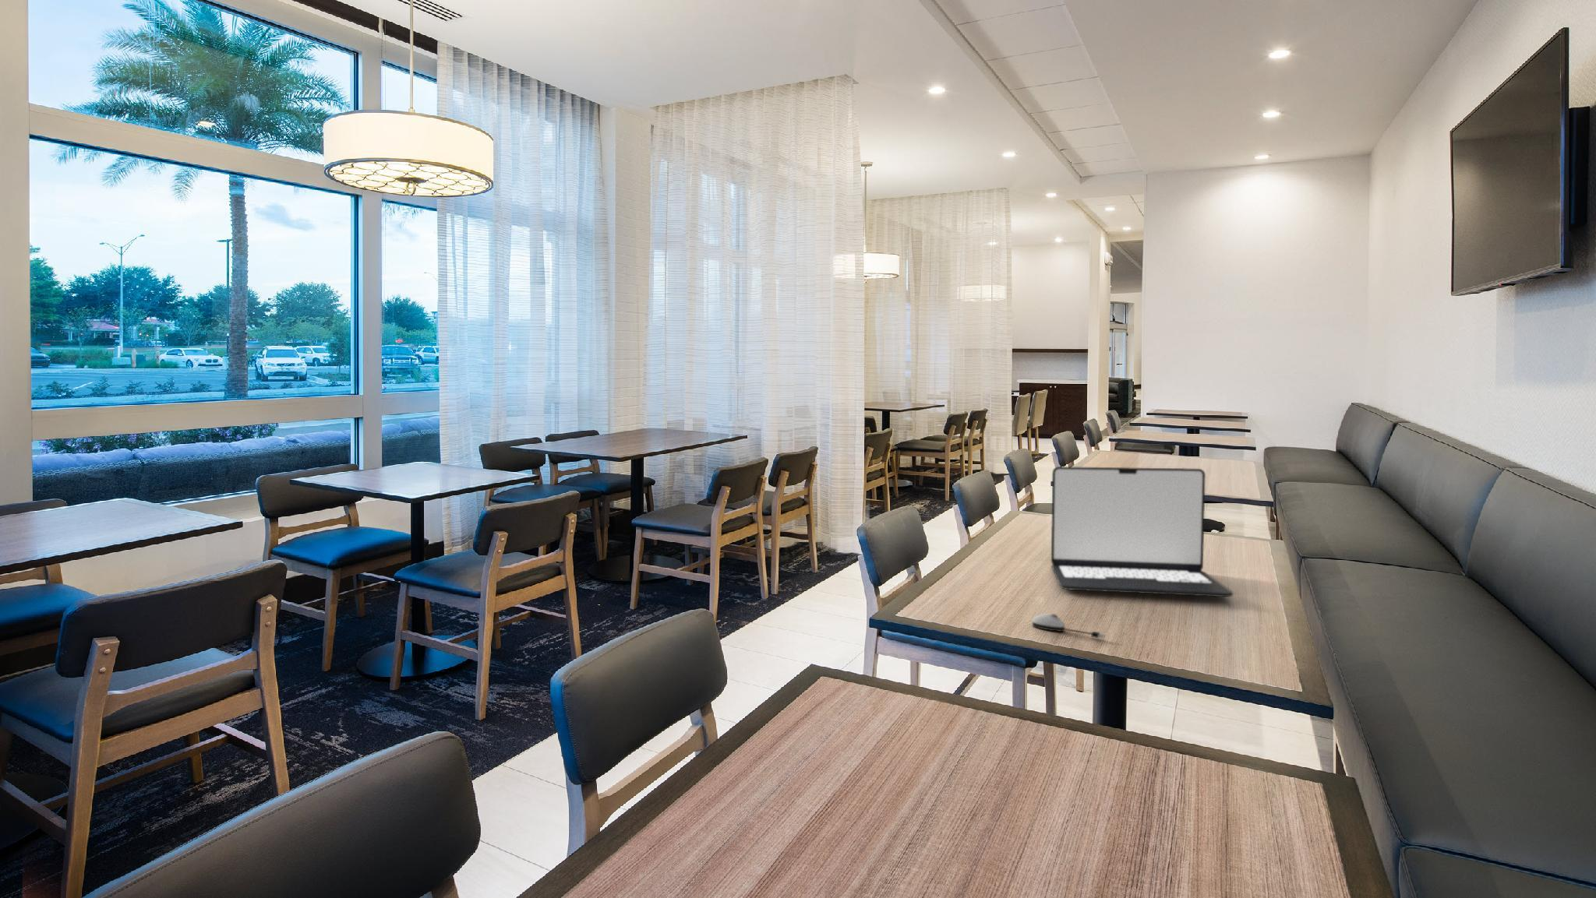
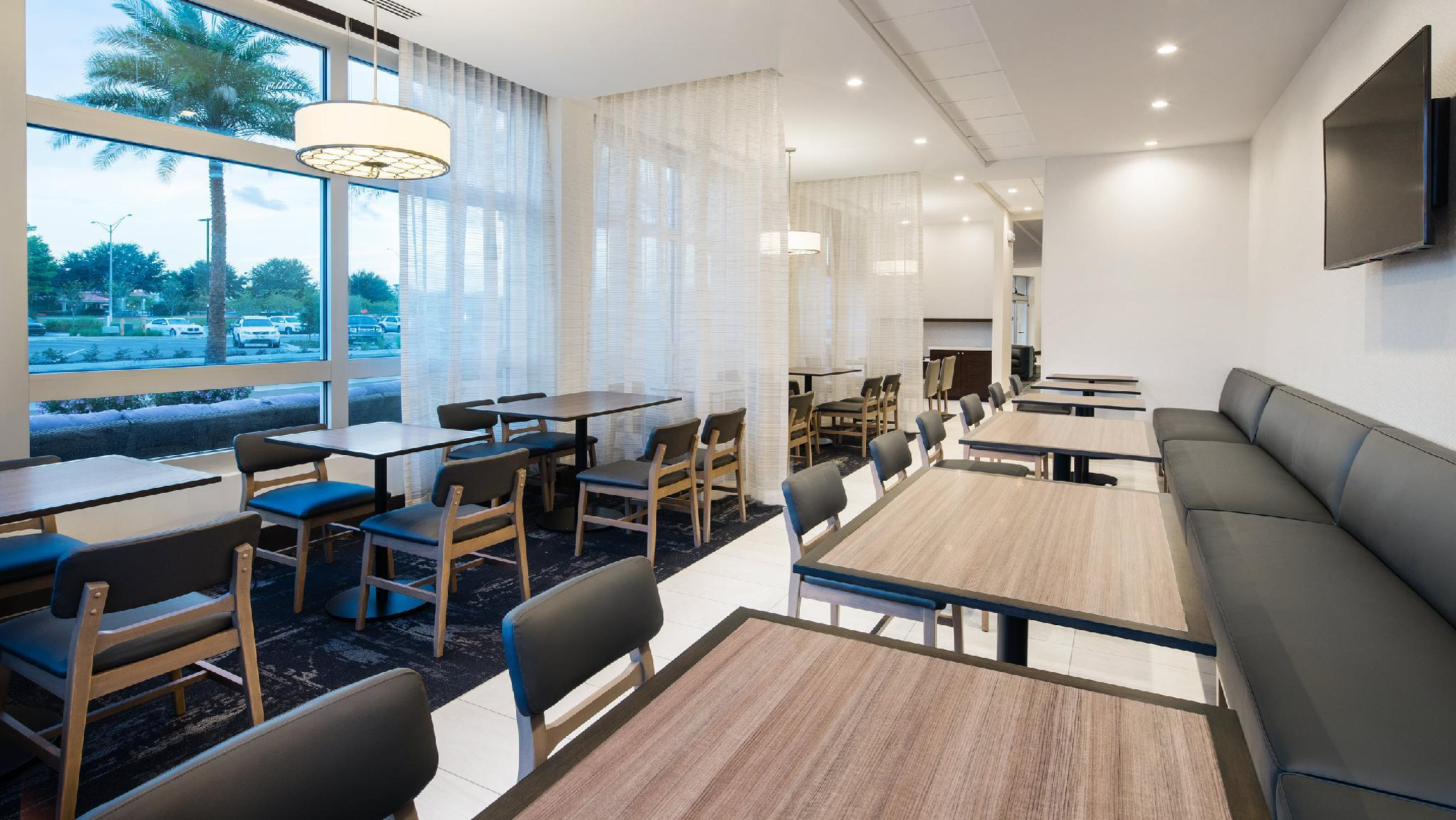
- computer mouse [1031,613,1105,638]
- laptop [1050,465,1234,597]
